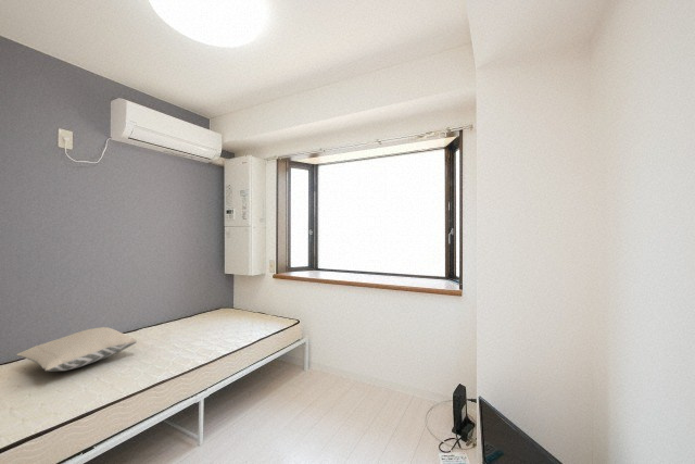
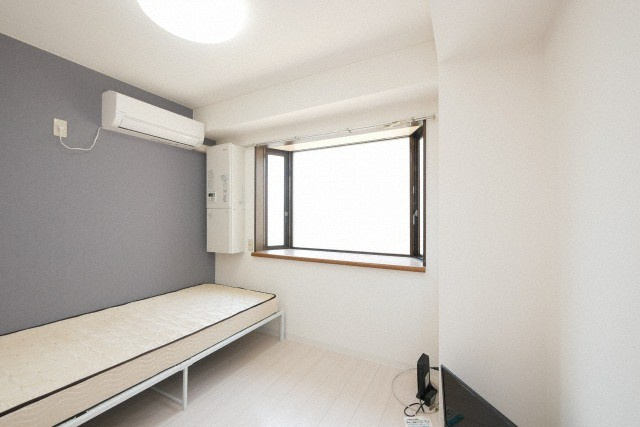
- pillow [15,326,139,373]
